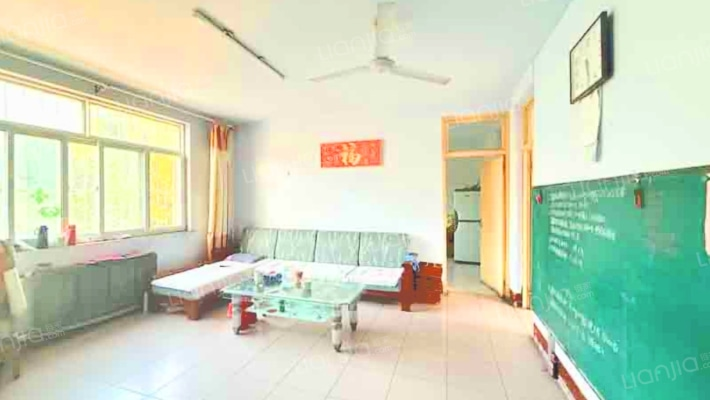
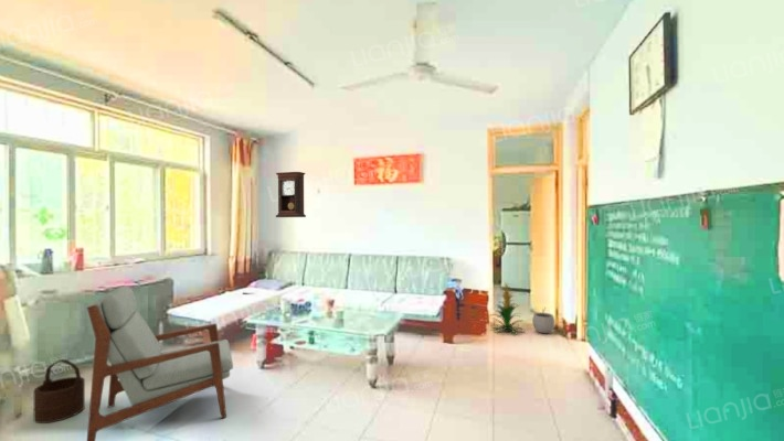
+ armchair [86,284,234,441]
+ pendulum clock [275,171,307,218]
+ indoor plant [488,279,527,335]
+ plant pot [531,306,555,334]
+ wooden bucket [33,358,86,424]
